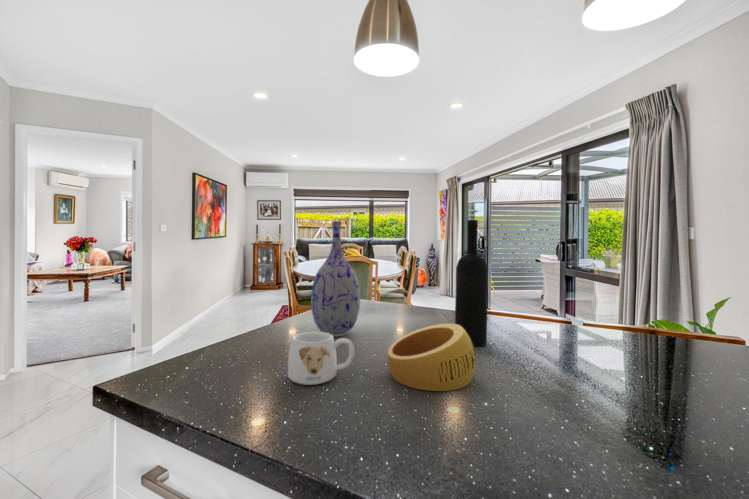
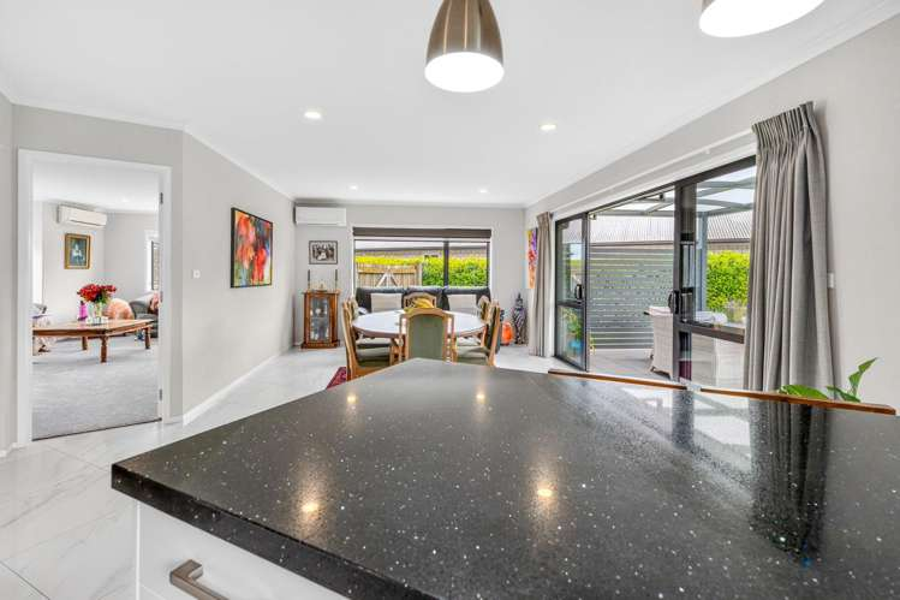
- vase [310,220,361,337]
- wine bottle [454,219,489,347]
- mug [287,331,356,386]
- ring [387,323,477,392]
